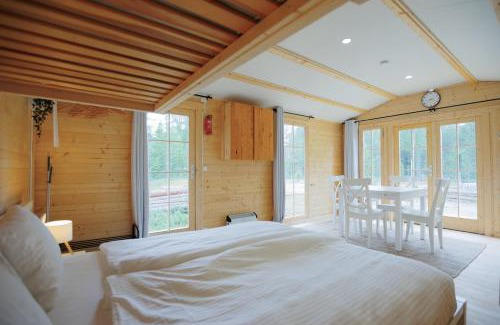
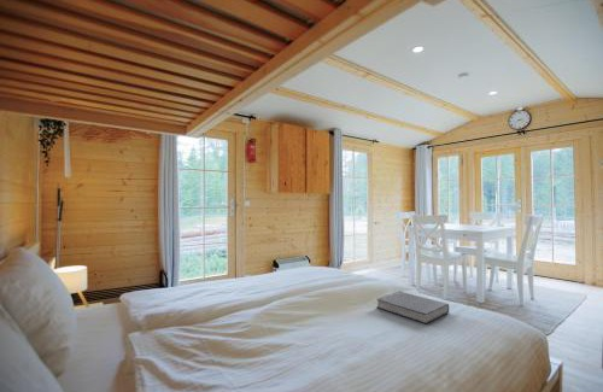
+ book [375,291,450,326]
